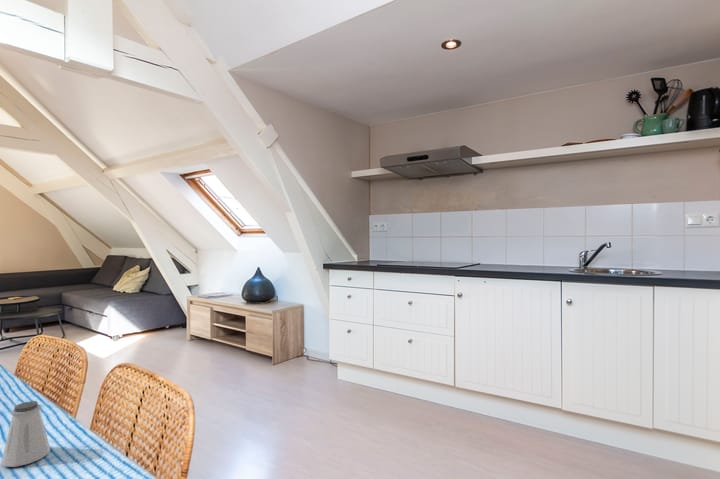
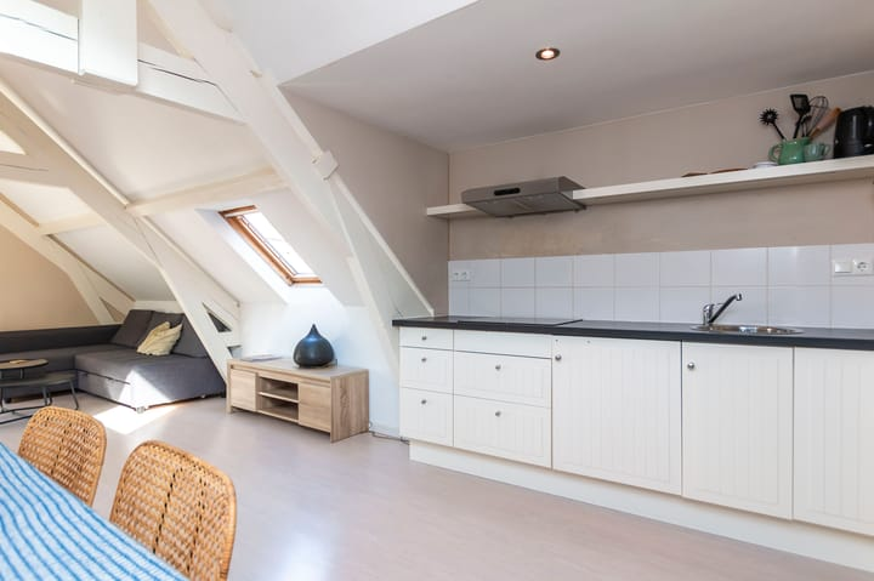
- saltshaker [0,400,51,468]
